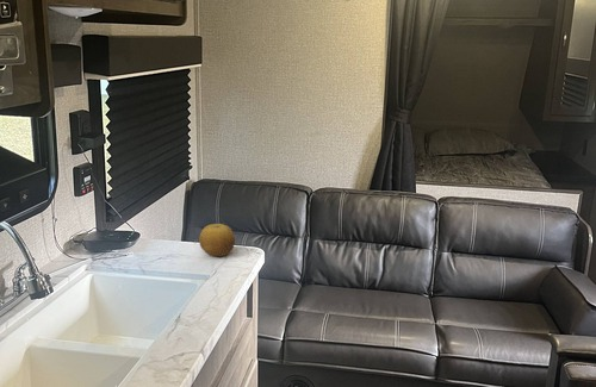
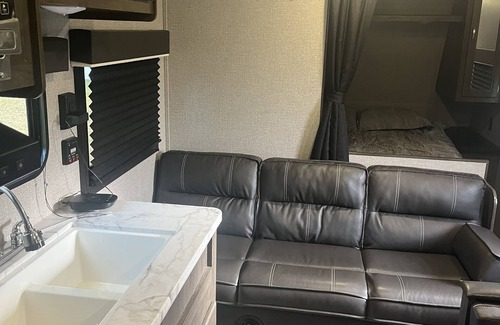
- fruit [198,223,236,257]
